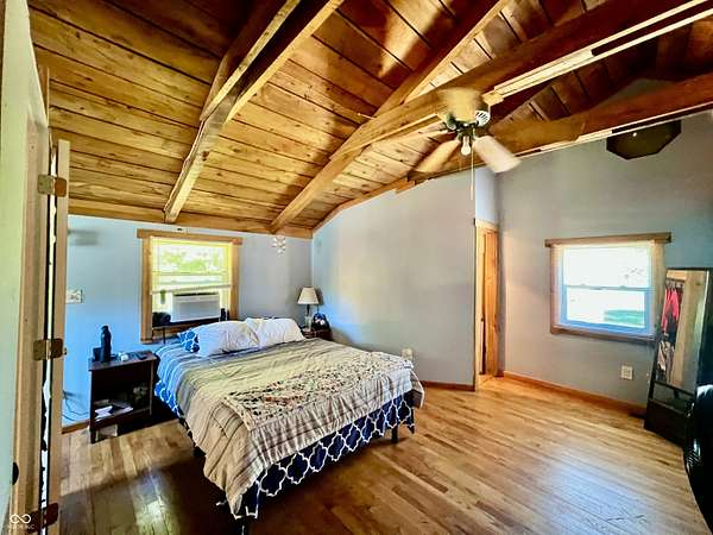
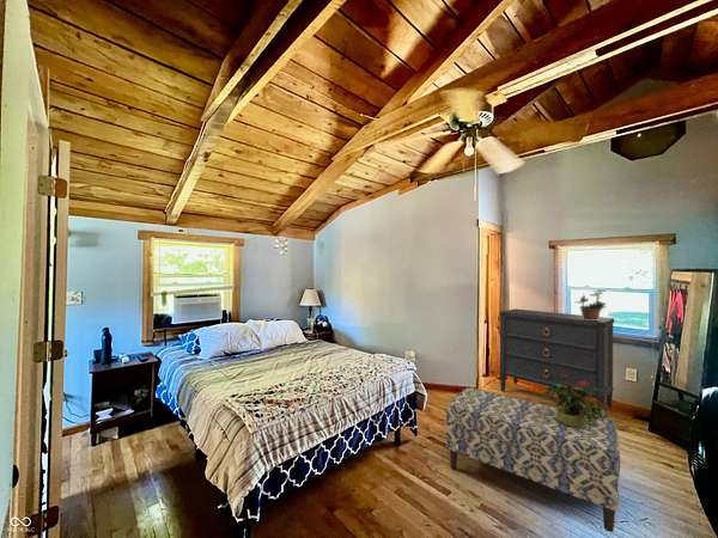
+ potted plant [543,373,610,428]
+ bench [445,386,621,533]
+ potted plant [576,288,608,320]
+ dresser [498,307,615,418]
